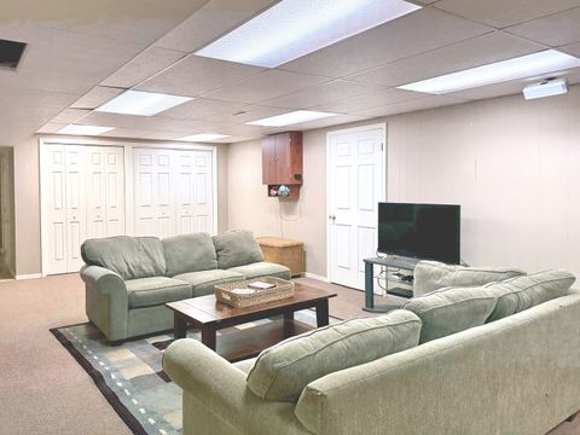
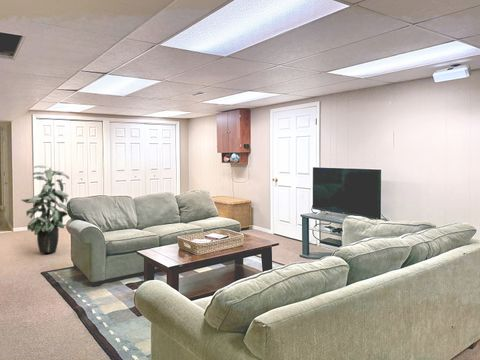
+ indoor plant [20,164,70,254]
